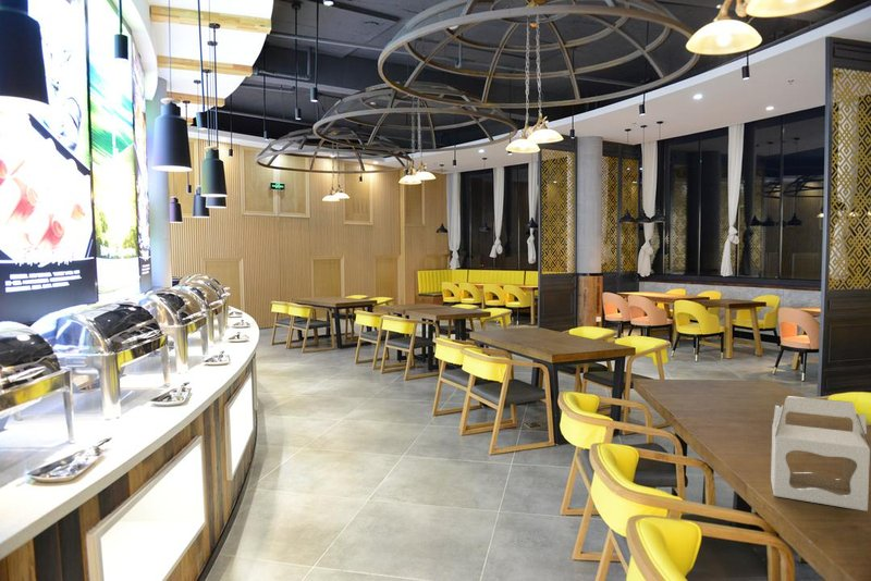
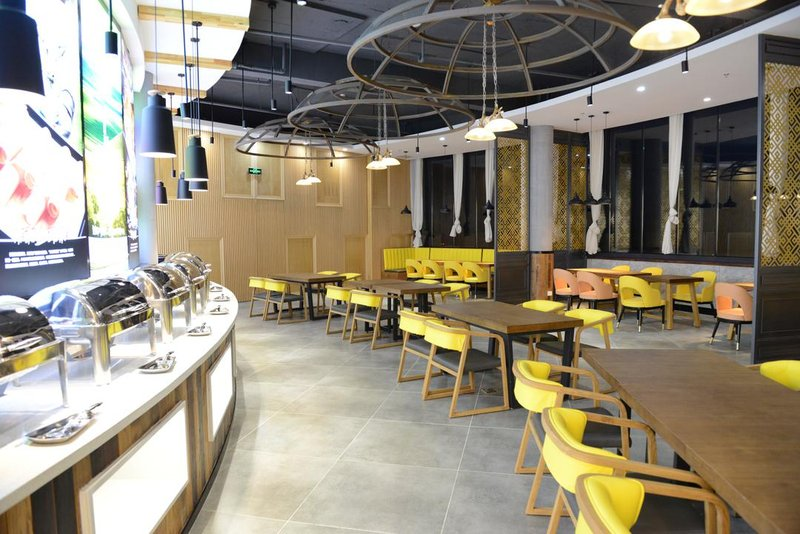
- gable box [770,395,871,512]
